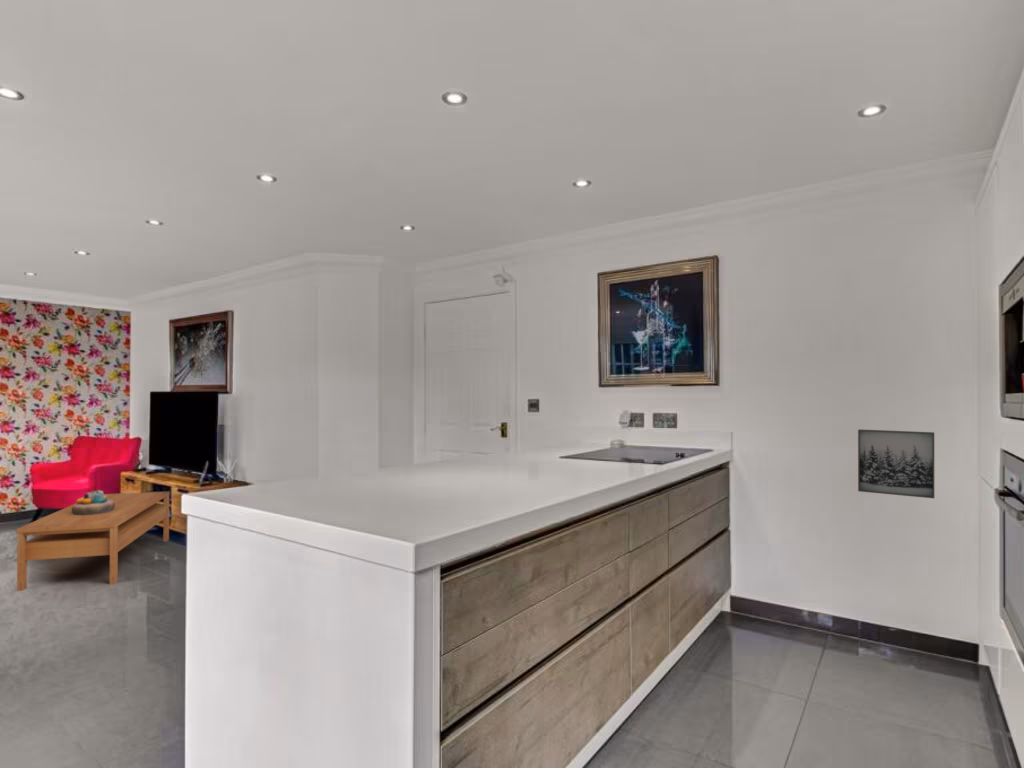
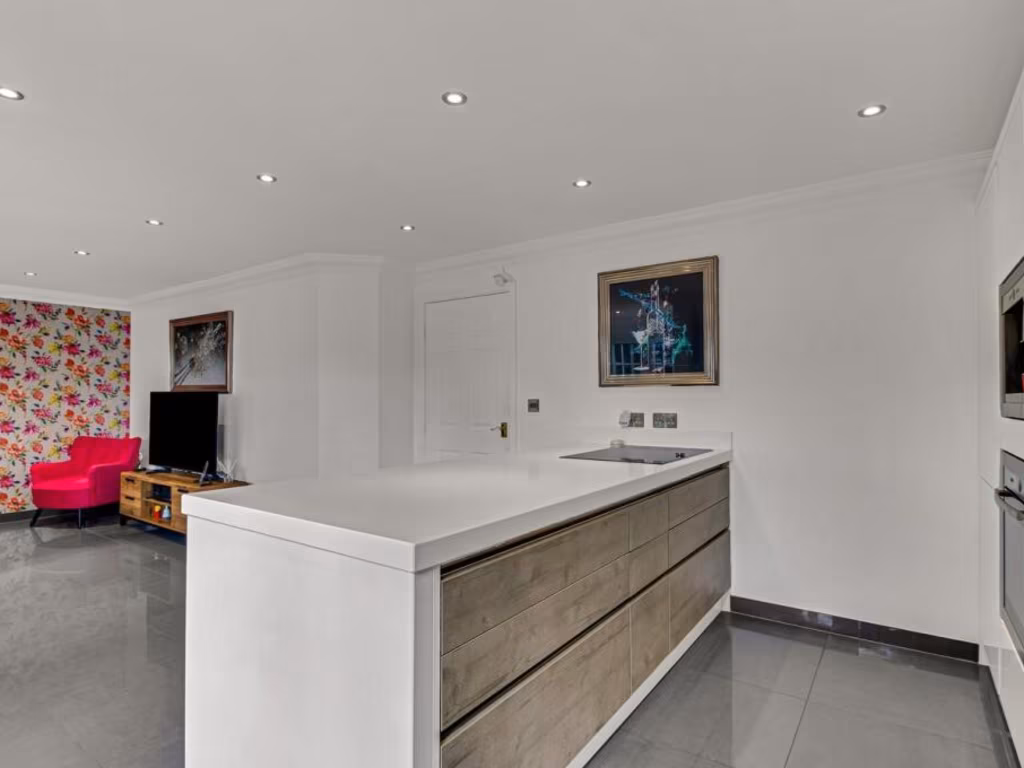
- decorative bowl [72,489,115,515]
- wall art [857,428,935,499]
- coffee table [16,490,171,592]
